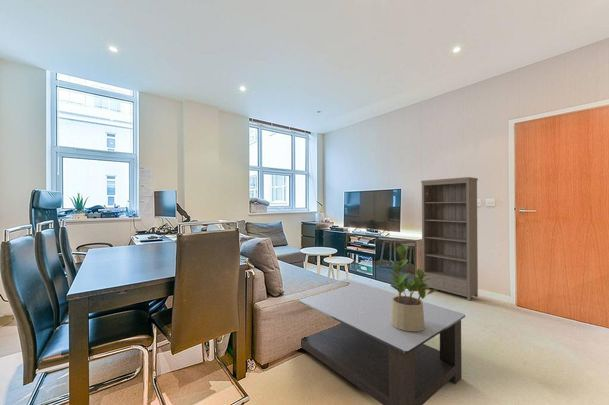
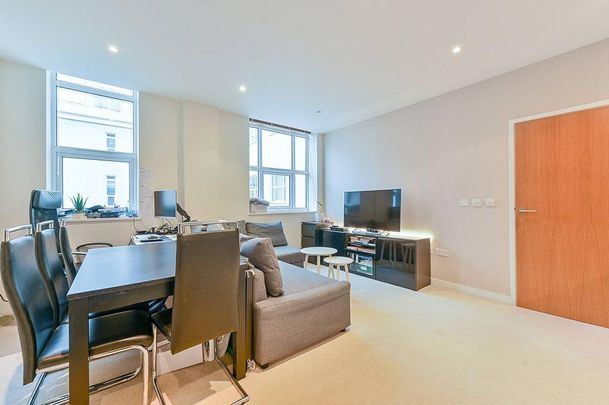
- bookshelf [420,176,479,302]
- coffee table [295,278,466,405]
- potted plant [390,243,438,331]
